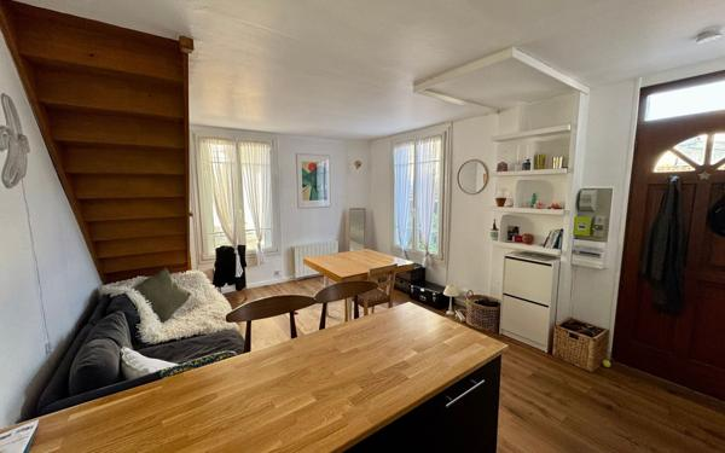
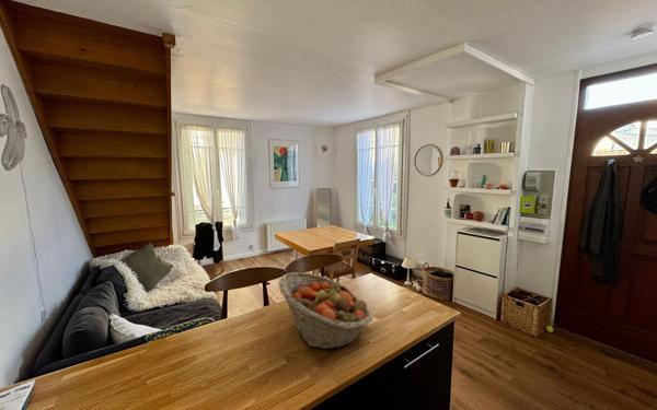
+ fruit basket [277,271,372,350]
